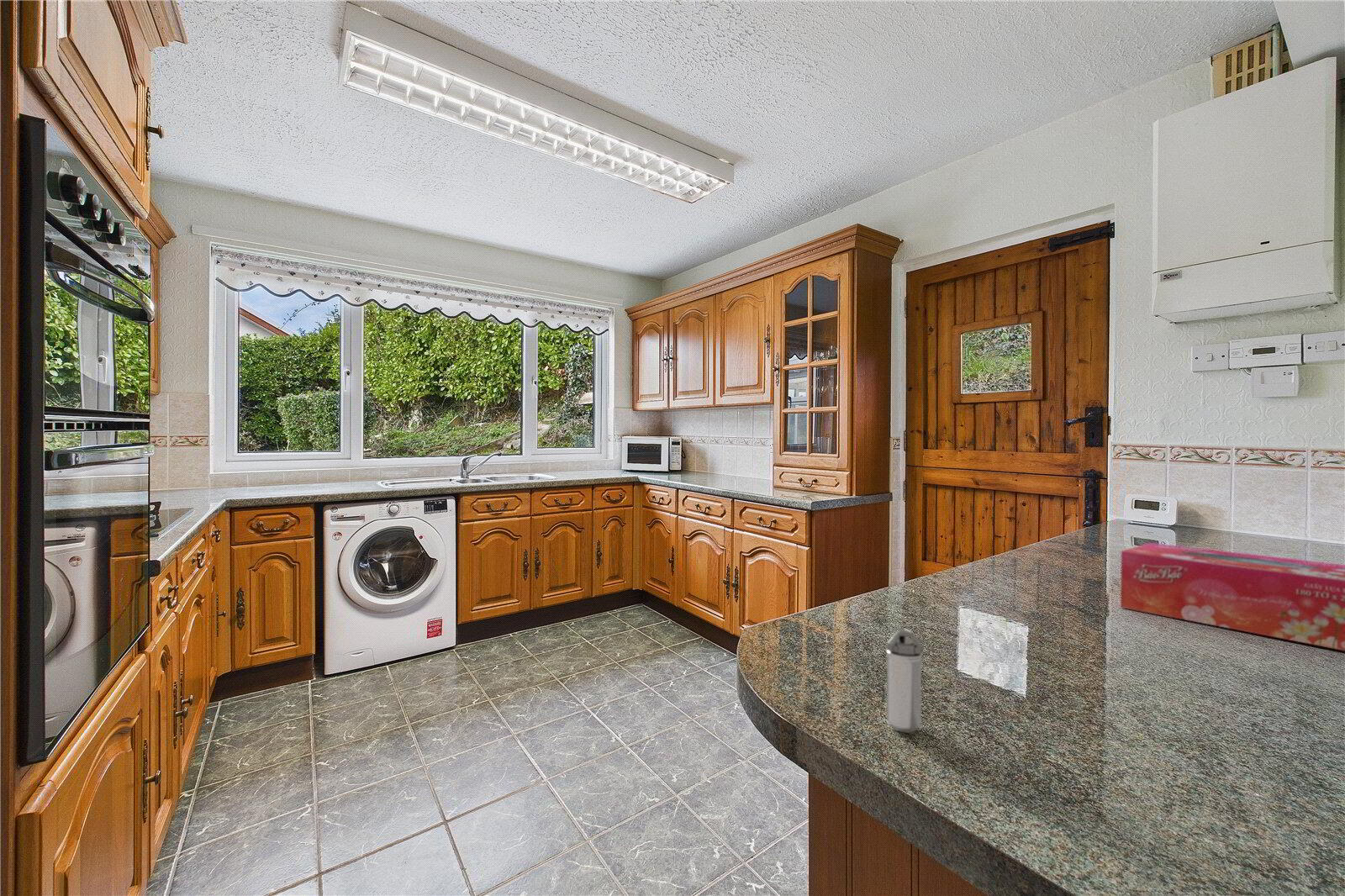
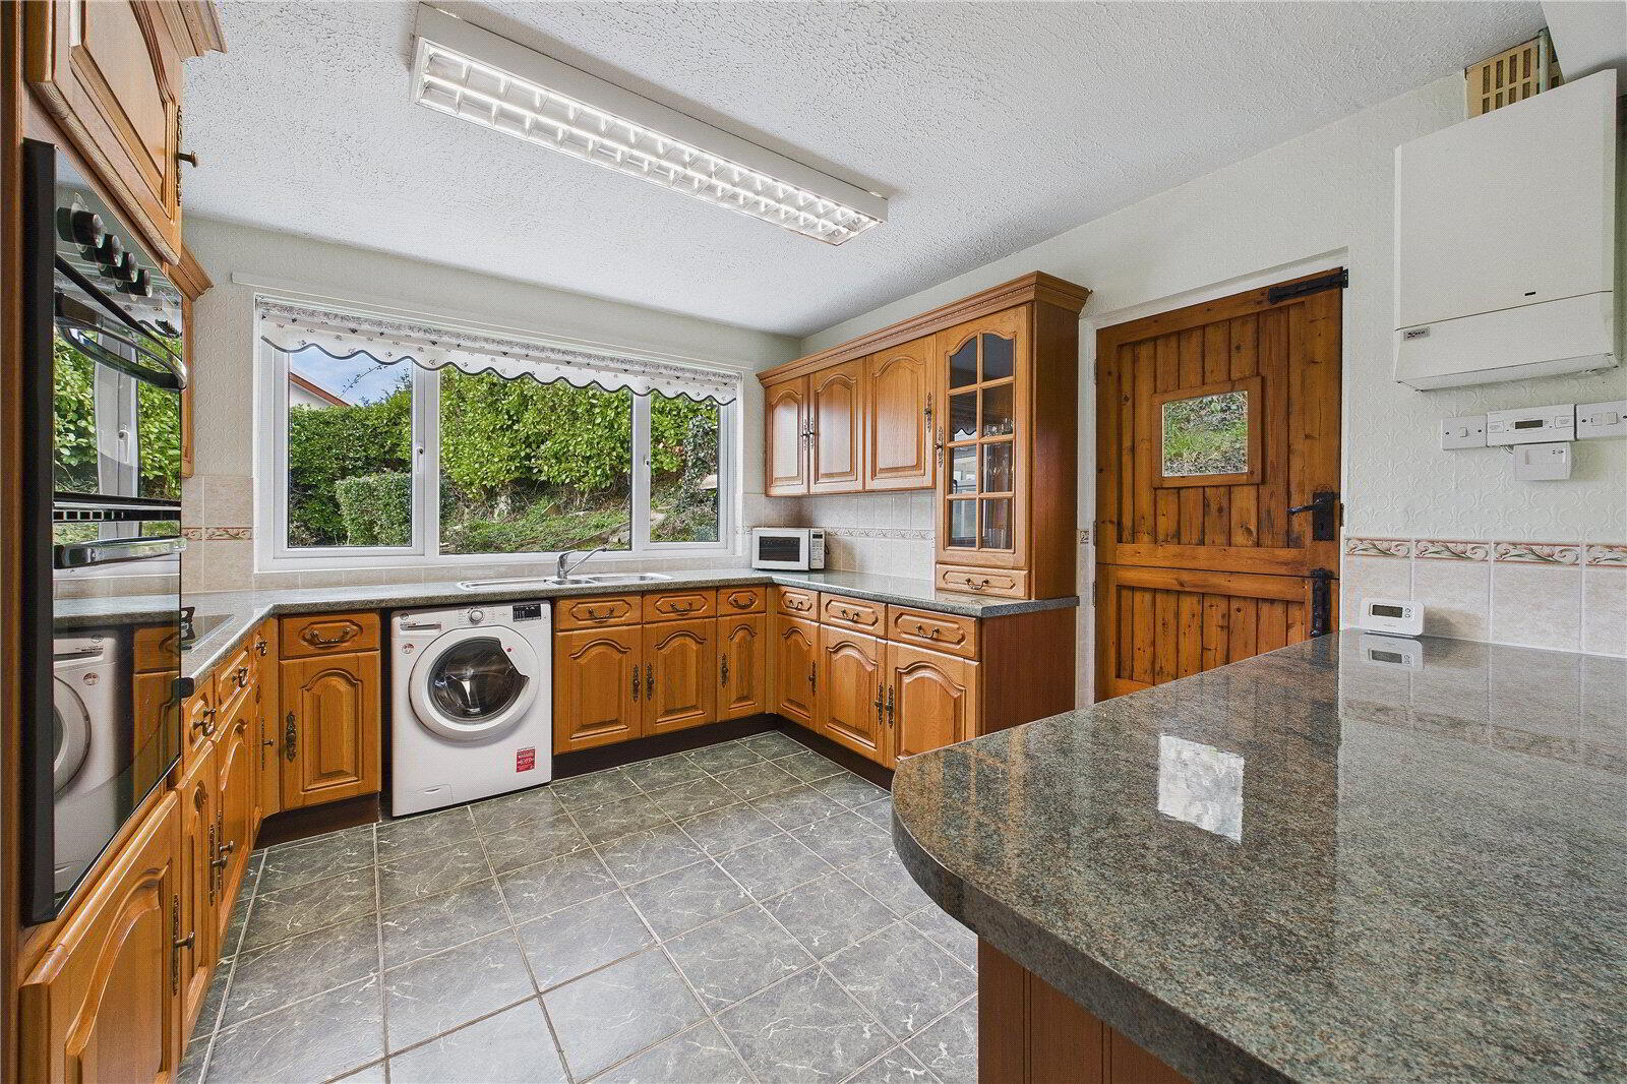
- tissue box [1120,542,1345,651]
- shaker [885,627,925,734]
